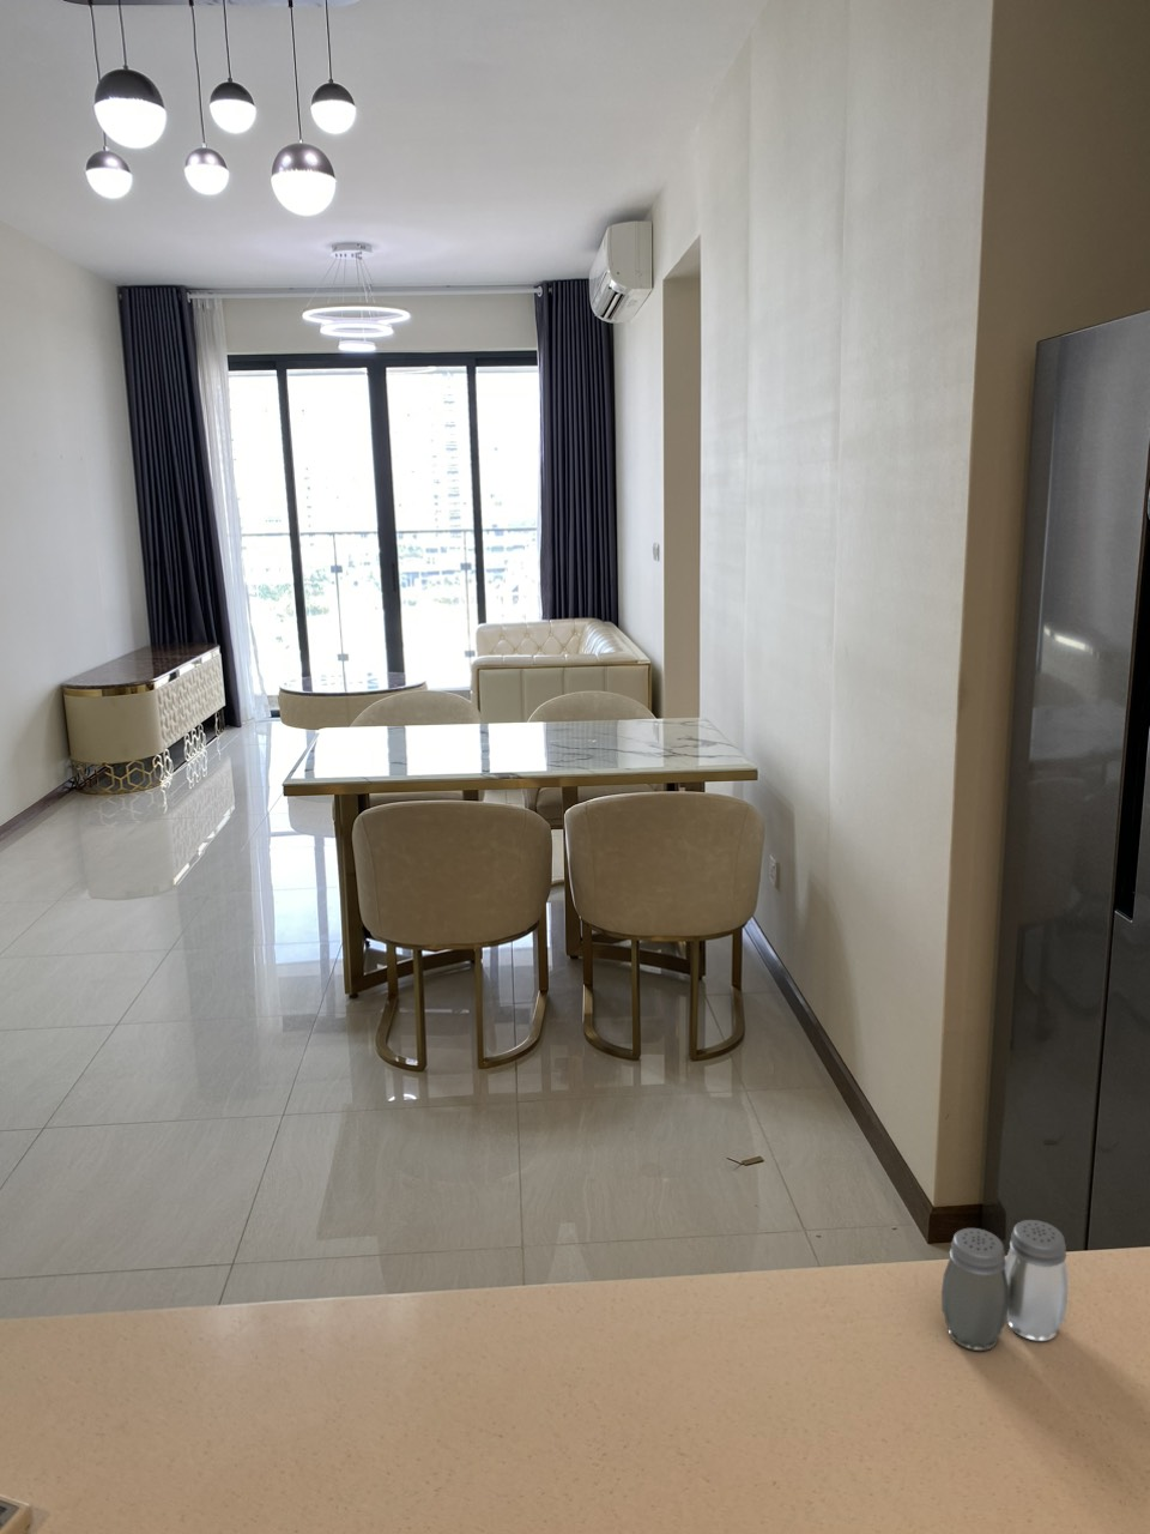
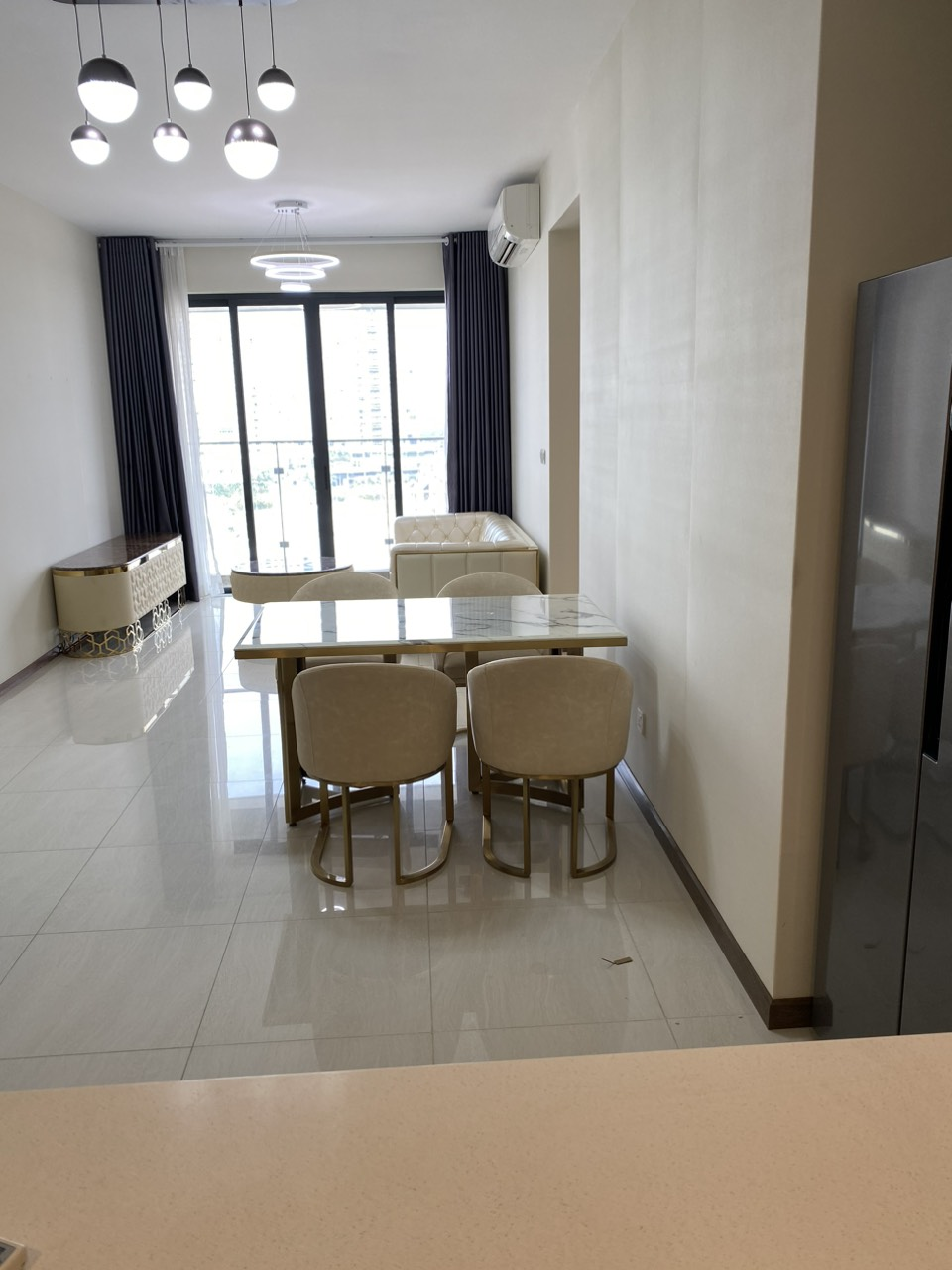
- salt and pepper shaker [940,1219,1070,1352]
